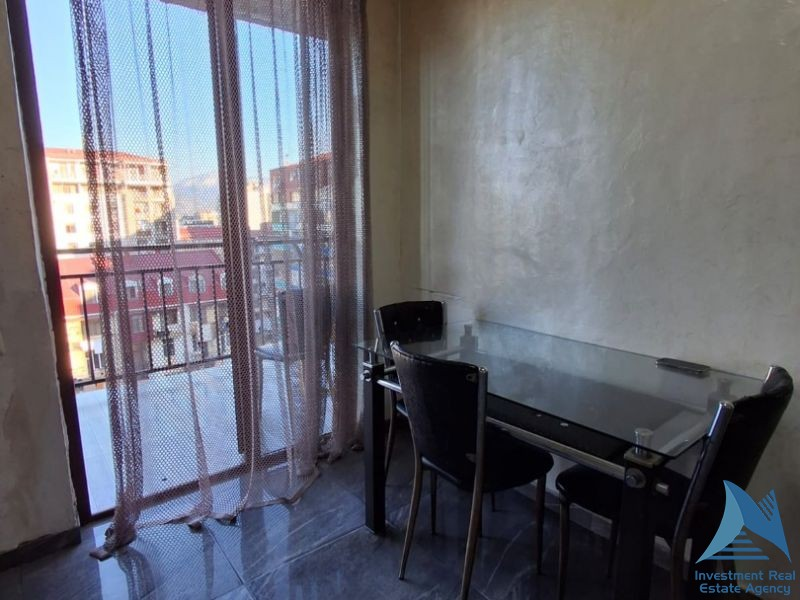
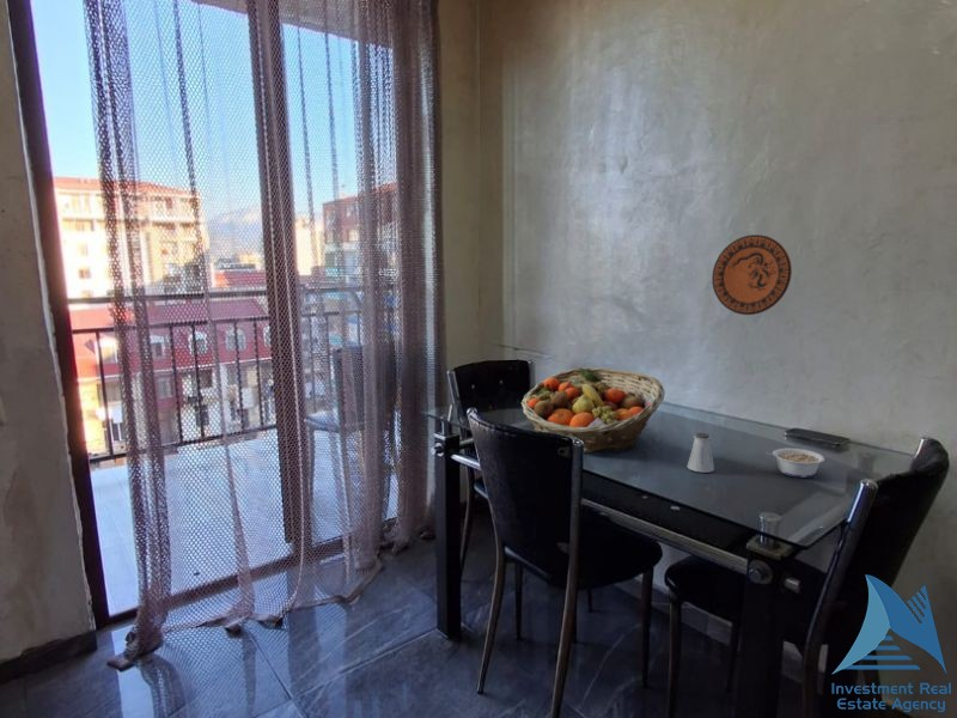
+ legume [764,446,825,479]
+ saltshaker [685,432,715,474]
+ decorative plate [711,233,793,316]
+ fruit basket [520,366,666,454]
